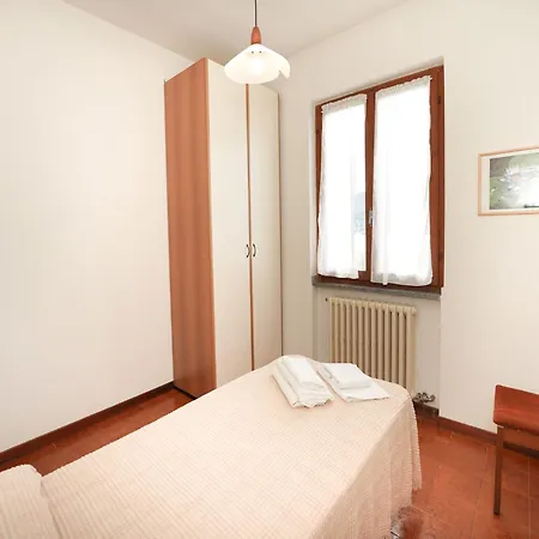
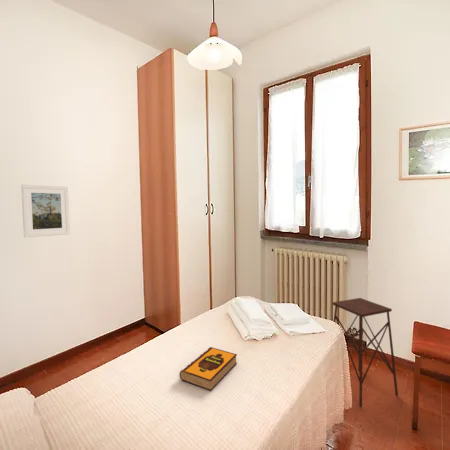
+ side table [331,297,399,409]
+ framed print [20,184,71,238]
+ hardback book [179,346,238,392]
